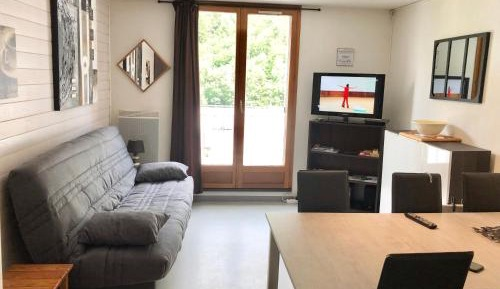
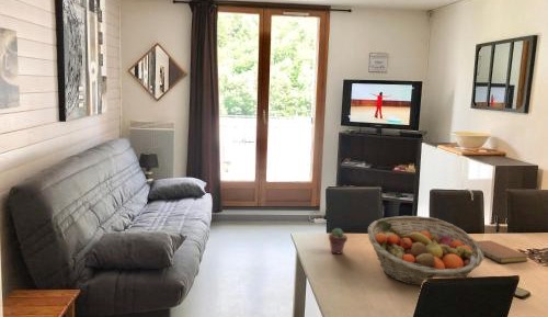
+ notebook [476,239,529,264]
+ potted succulent [328,227,349,254]
+ fruit basket [367,215,486,286]
